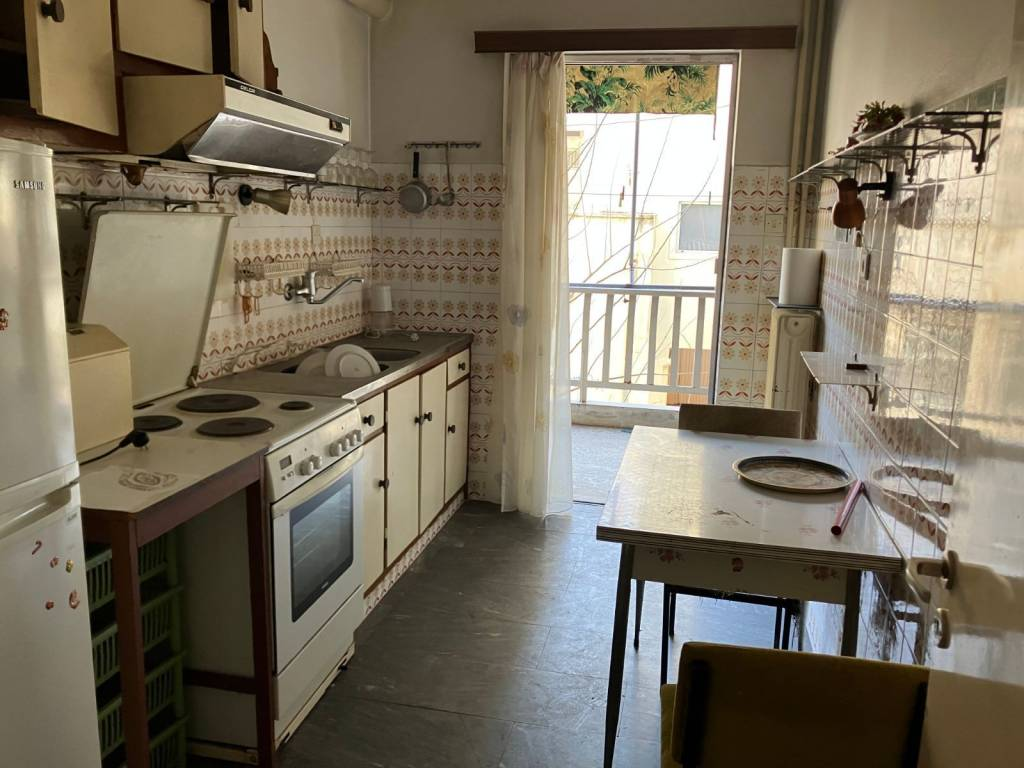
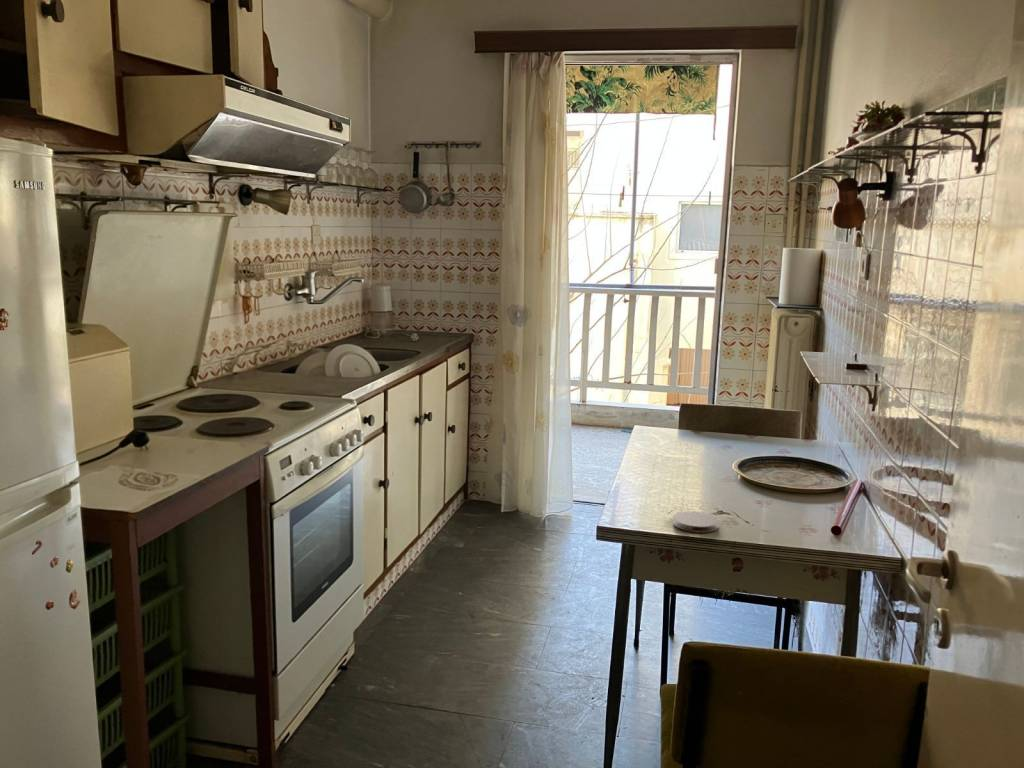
+ coaster [672,510,720,534]
